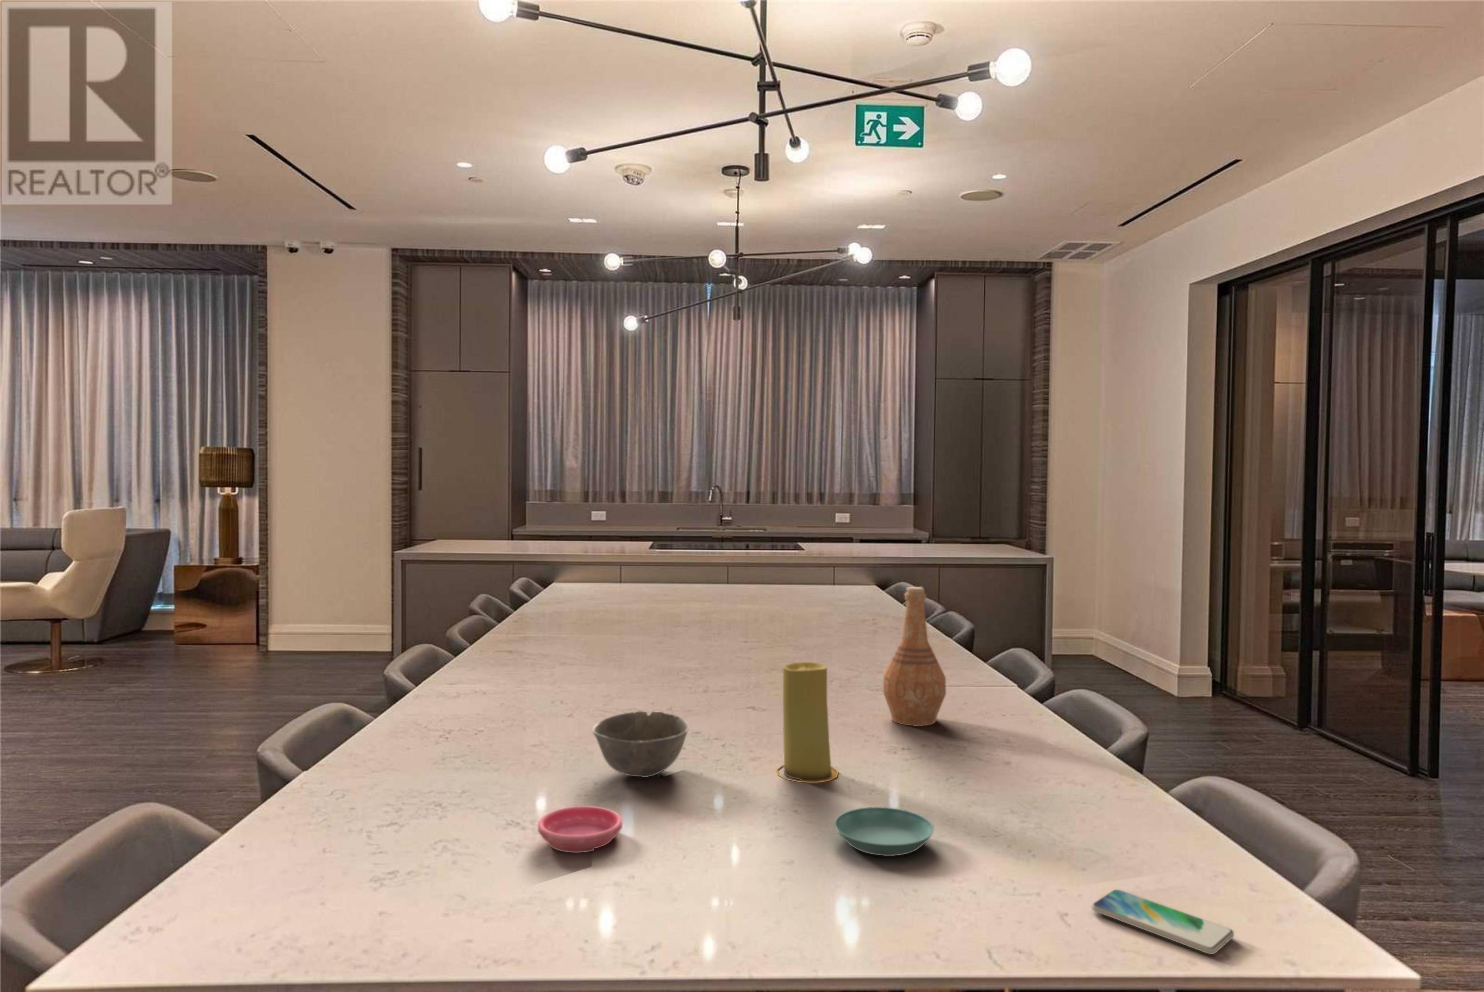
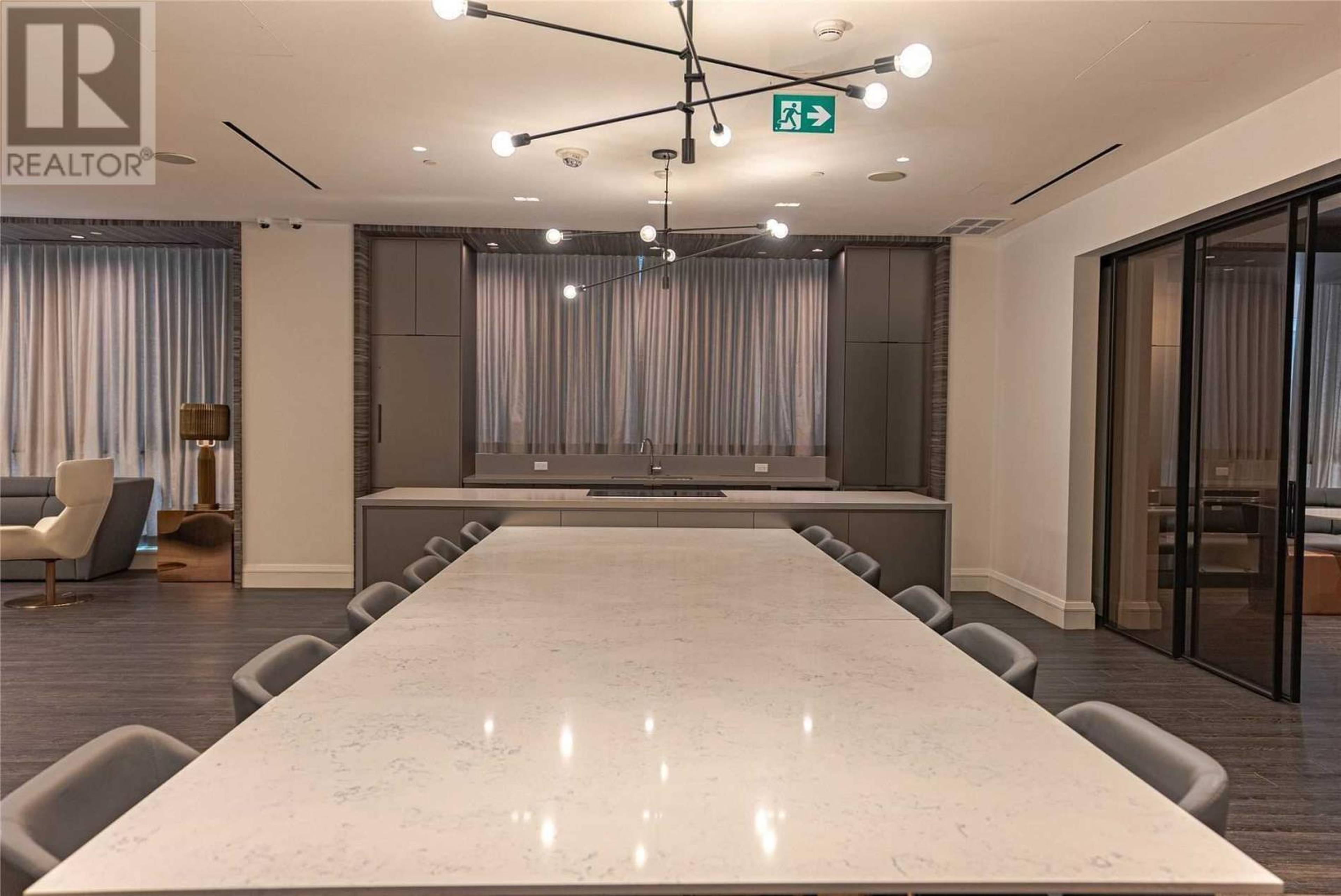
- vase [882,587,946,726]
- saucer [834,806,934,856]
- smartphone [1092,889,1235,954]
- saucer [537,806,623,854]
- candle [776,661,839,783]
- bowl [592,711,689,777]
